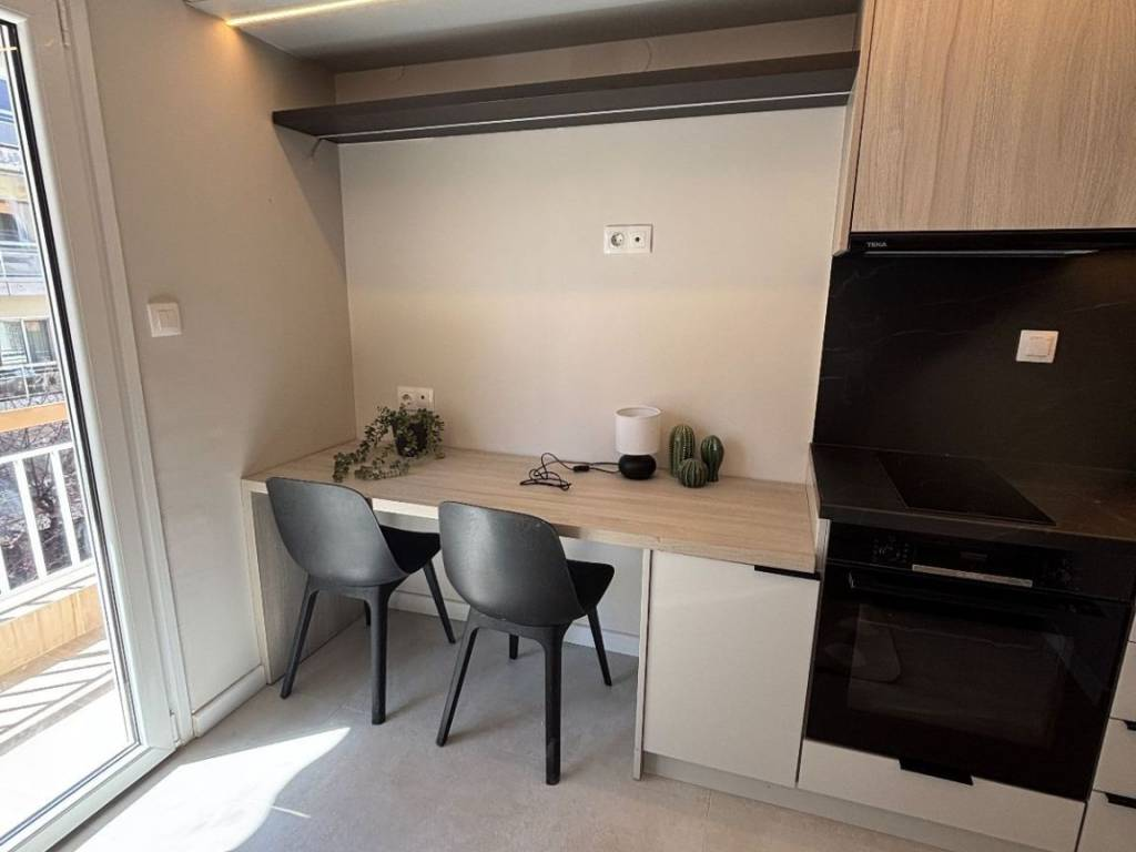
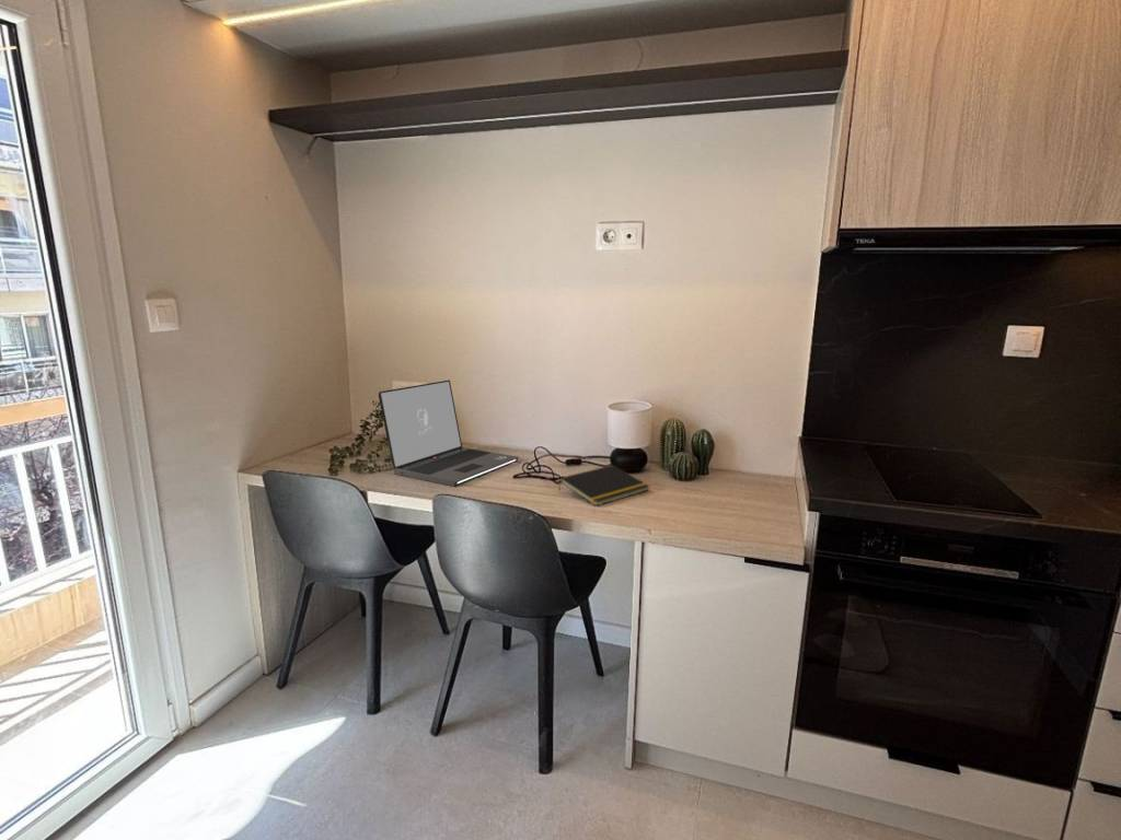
+ laptop [378,380,519,488]
+ notepad [557,464,651,508]
